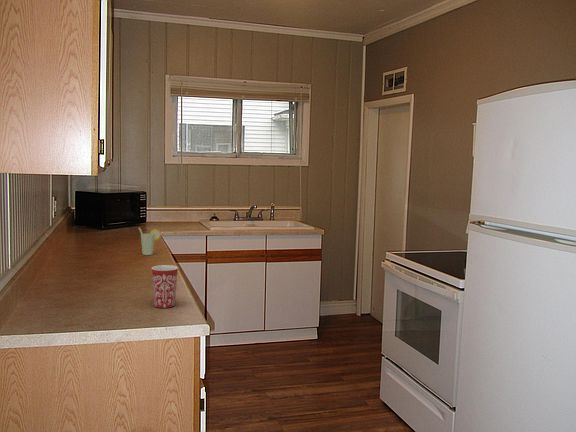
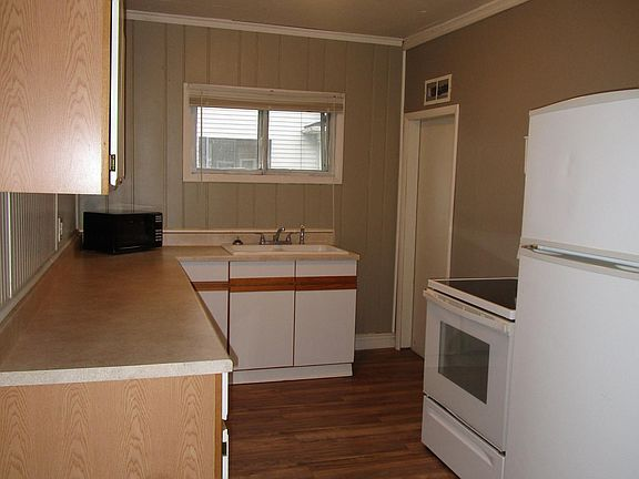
- mug [151,264,179,309]
- cup [138,226,162,256]
